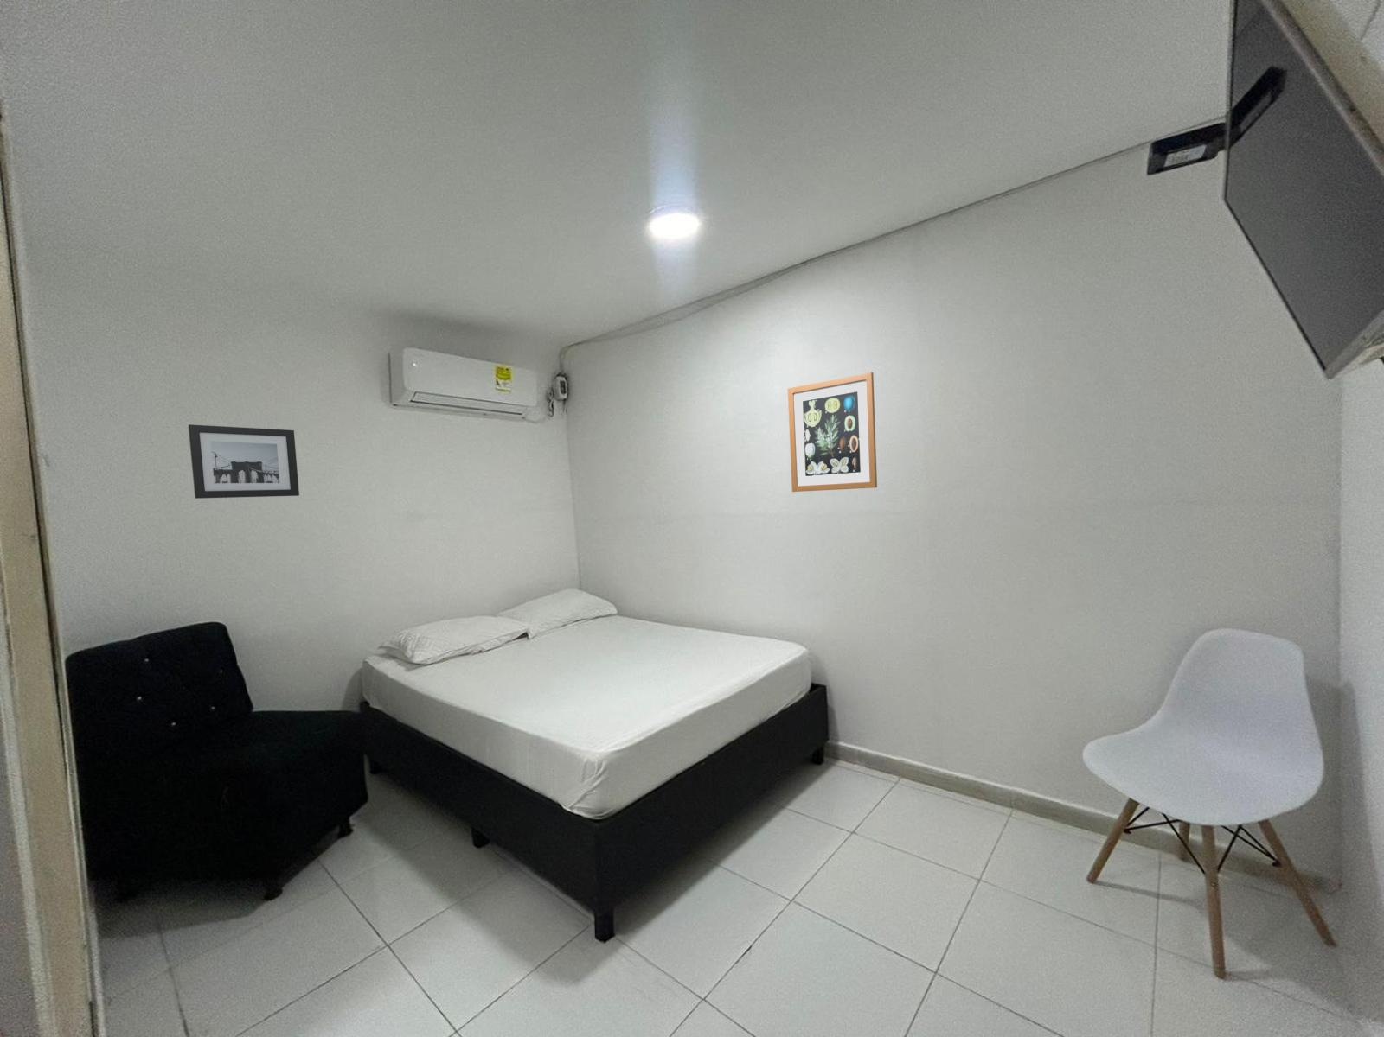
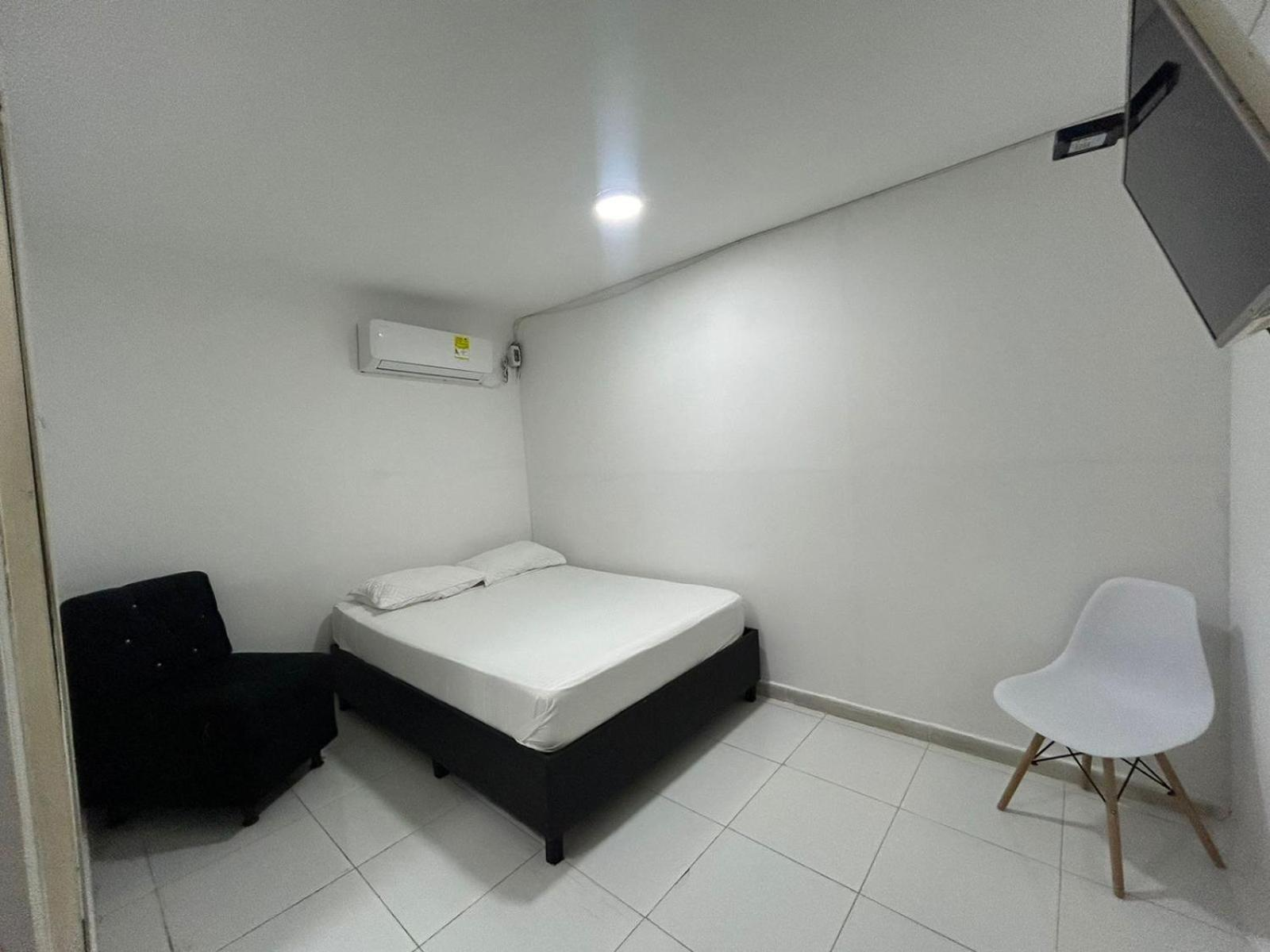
- wall art [187,424,300,500]
- wall art [787,371,878,492]
